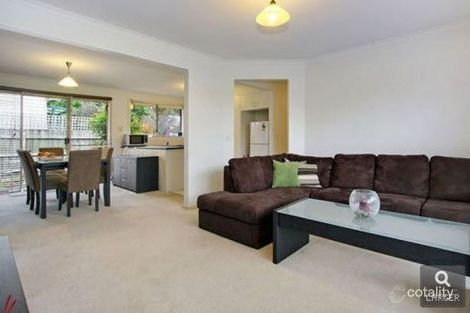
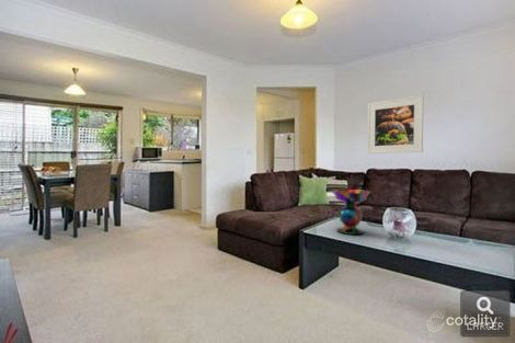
+ decorative bowl [330,188,373,236]
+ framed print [366,94,425,155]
